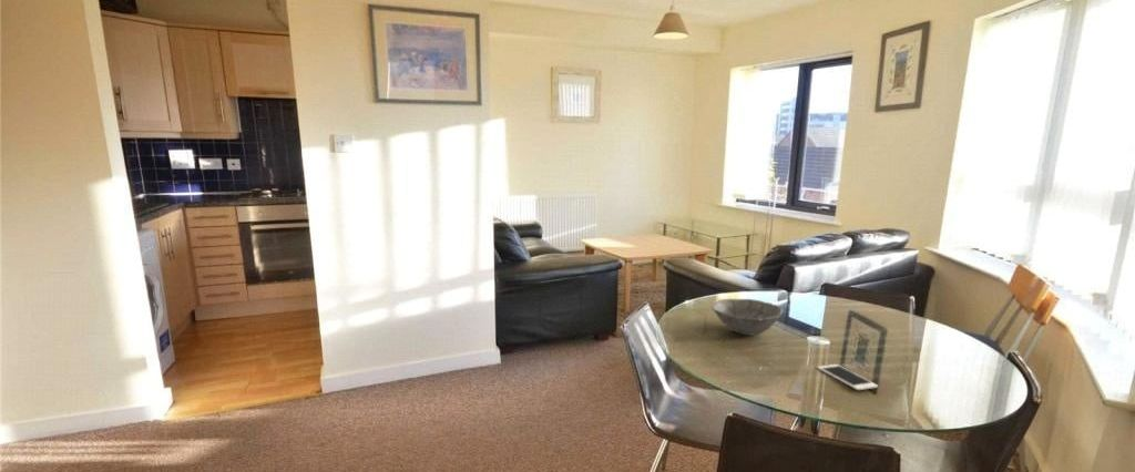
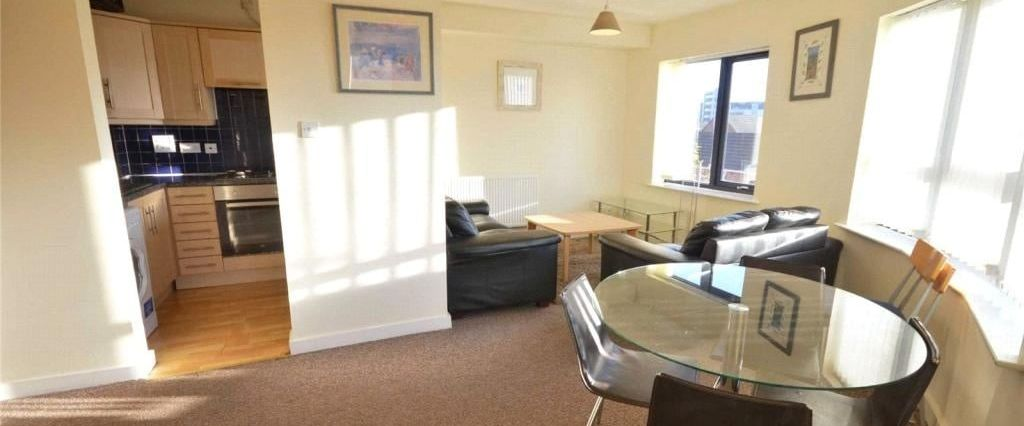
- cell phone [817,363,879,391]
- bowl [710,298,784,337]
